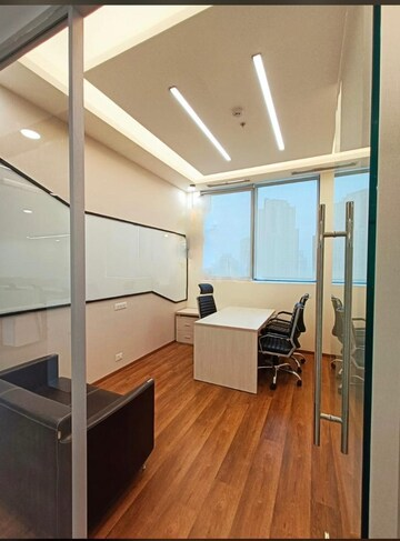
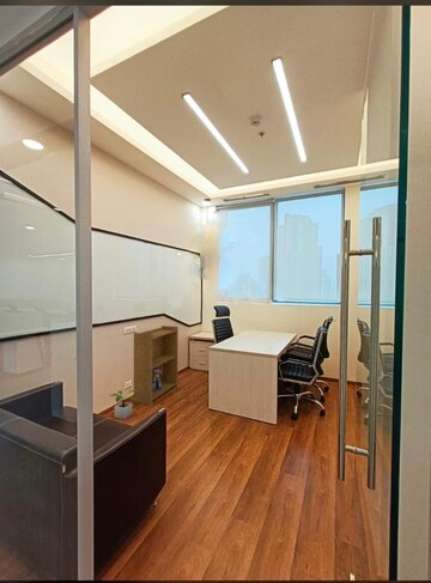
+ potted plant [109,389,136,420]
+ bookshelf [133,324,180,406]
